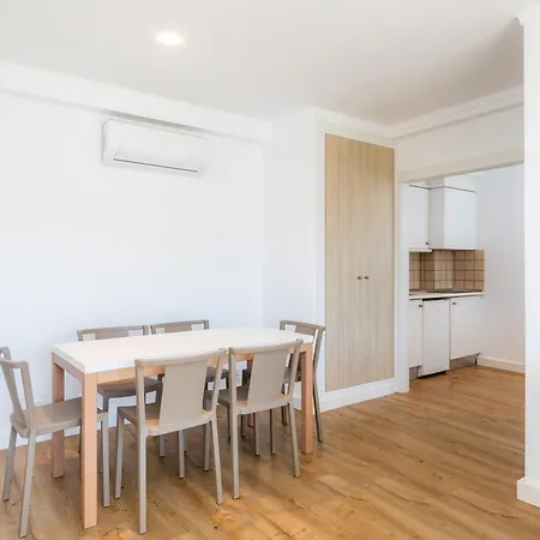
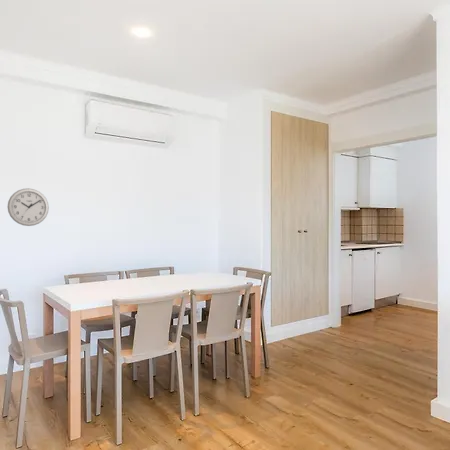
+ wall clock [6,187,50,227]
